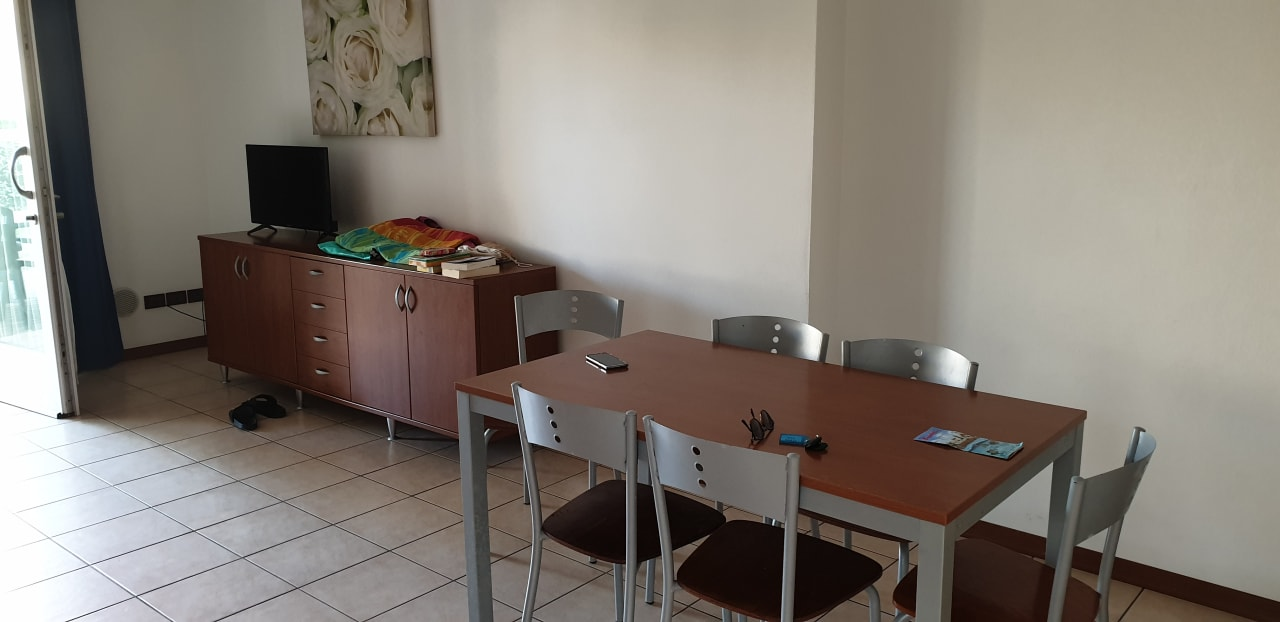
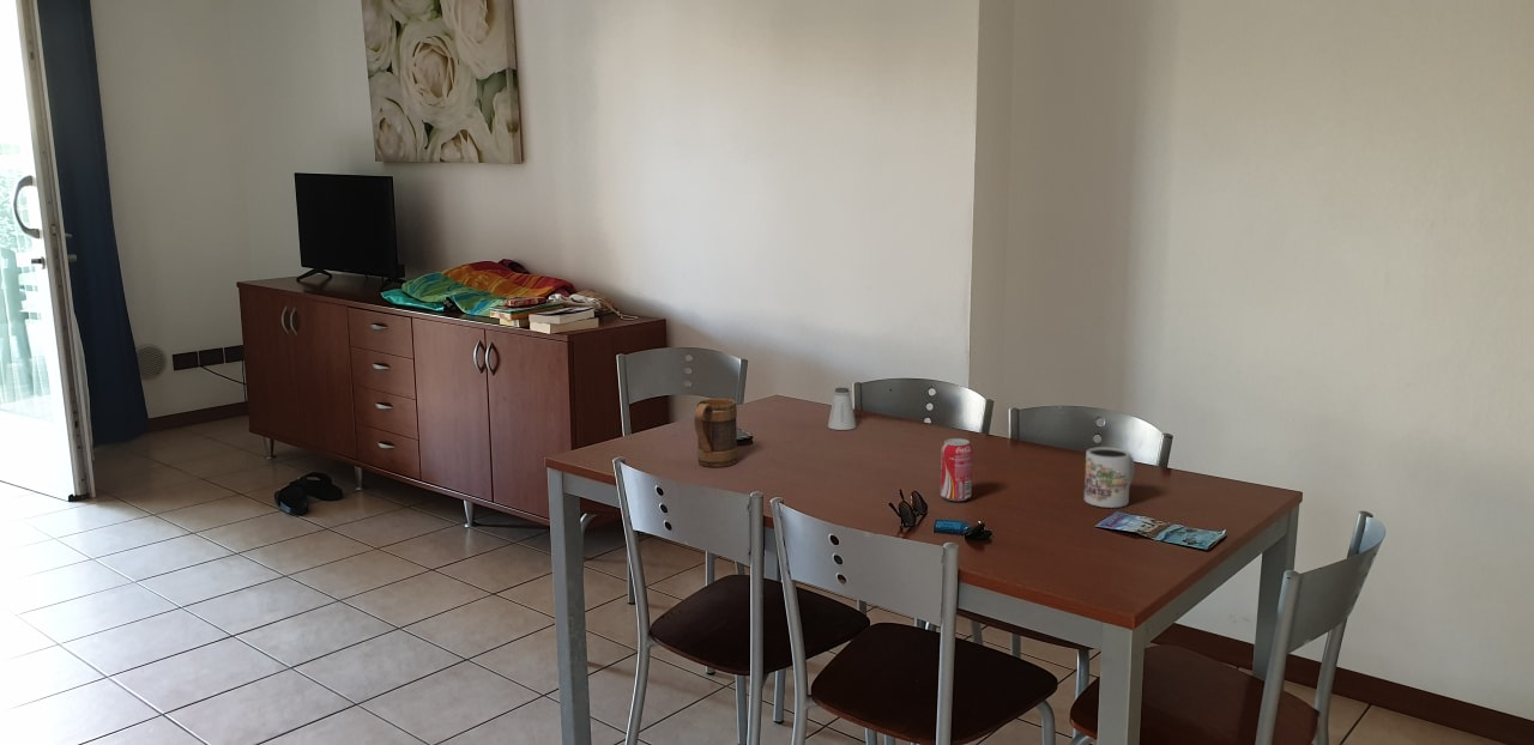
+ mug [693,398,738,468]
+ mug [1083,446,1135,509]
+ saltshaker [827,387,857,431]
+ beverage can [940,437,973,502]
